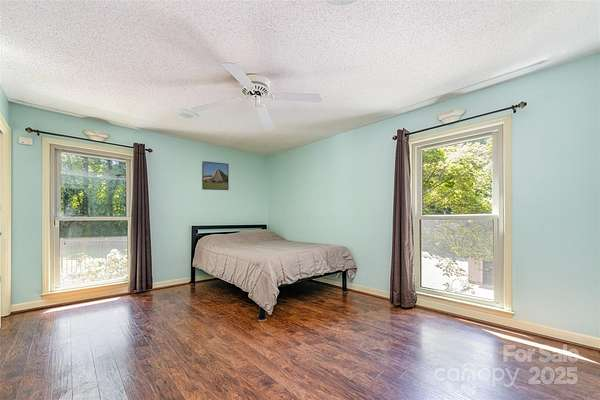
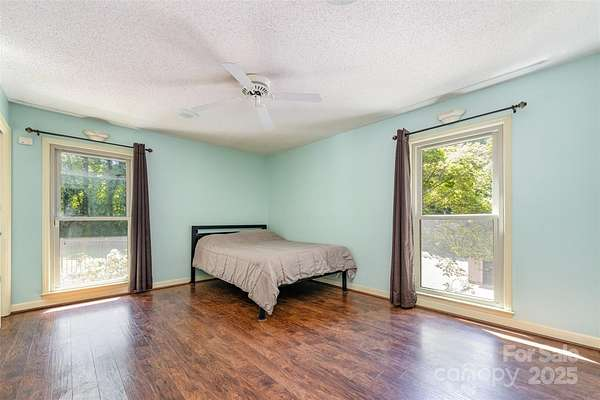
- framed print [201,160,230,191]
